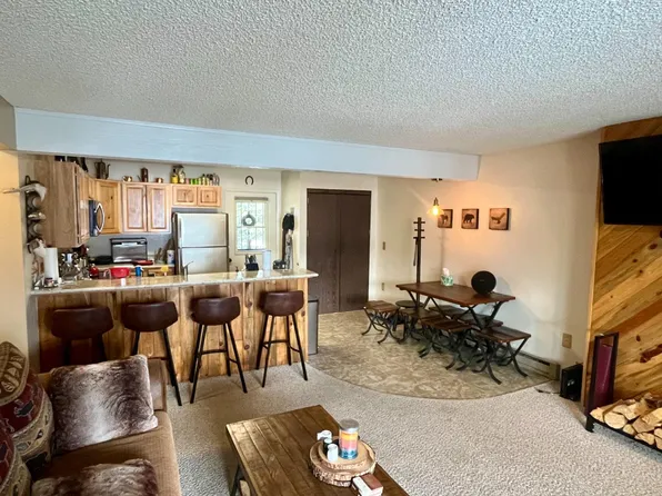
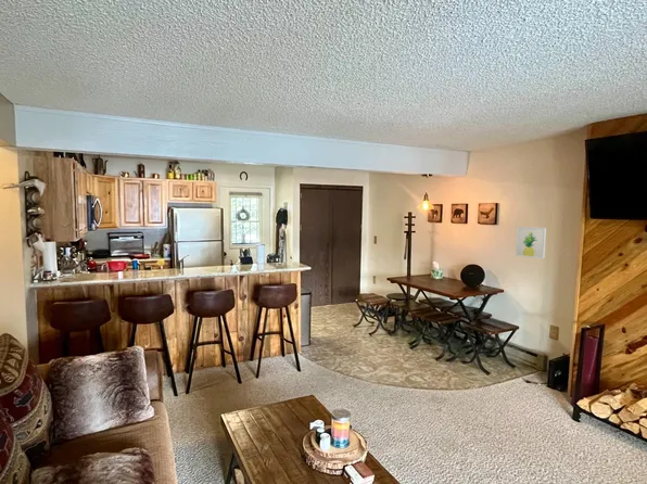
+ wall art [515,226,547,259]
